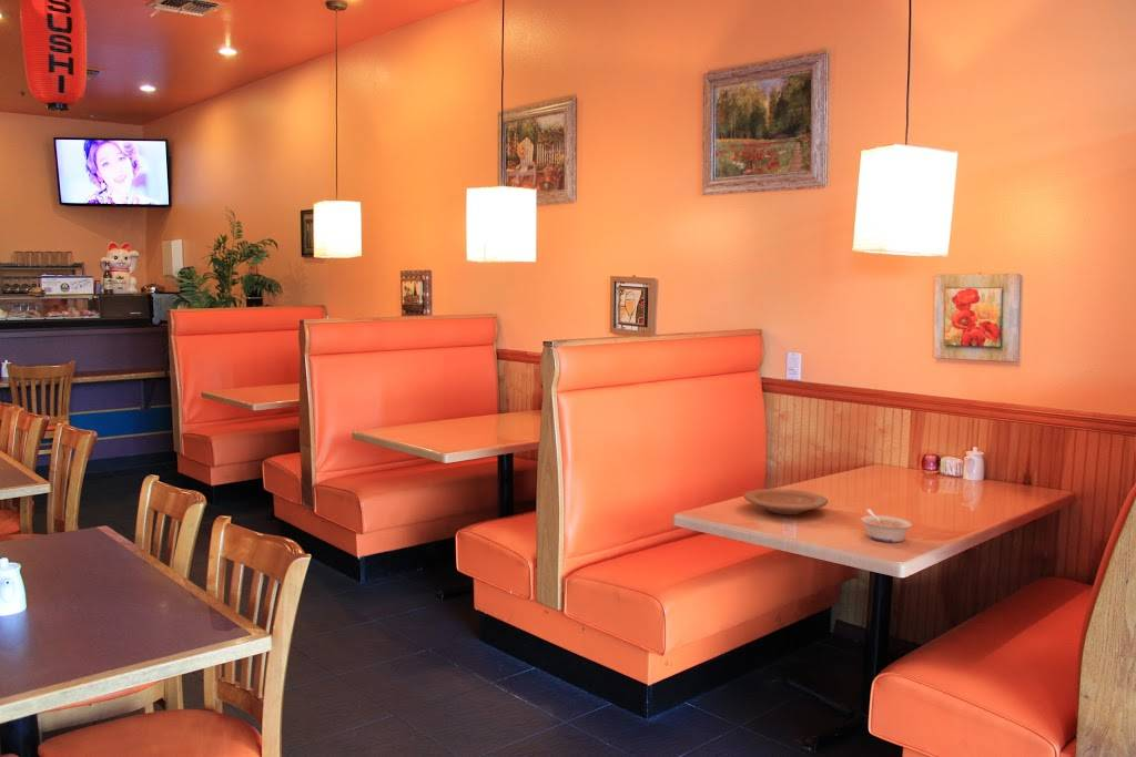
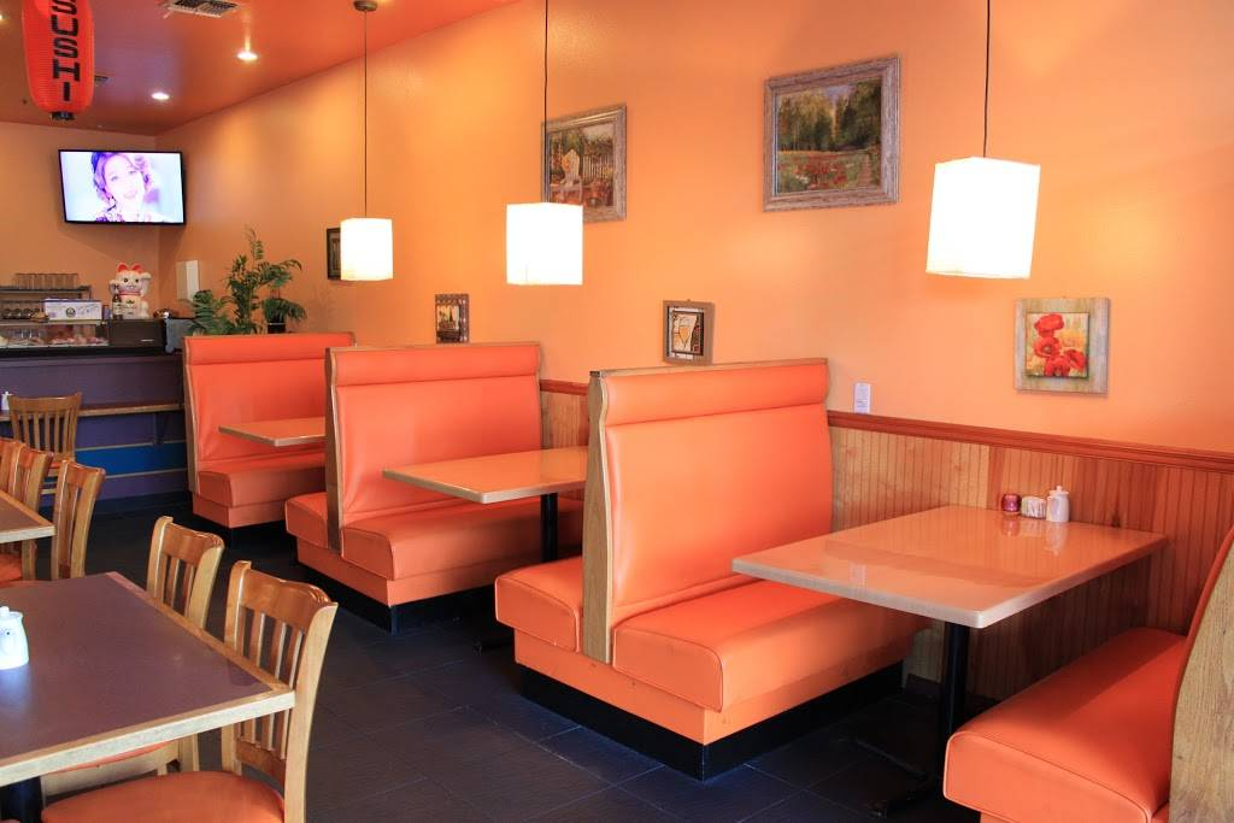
- legume [860,509,913,543]
- plate [742,488,829,515]
